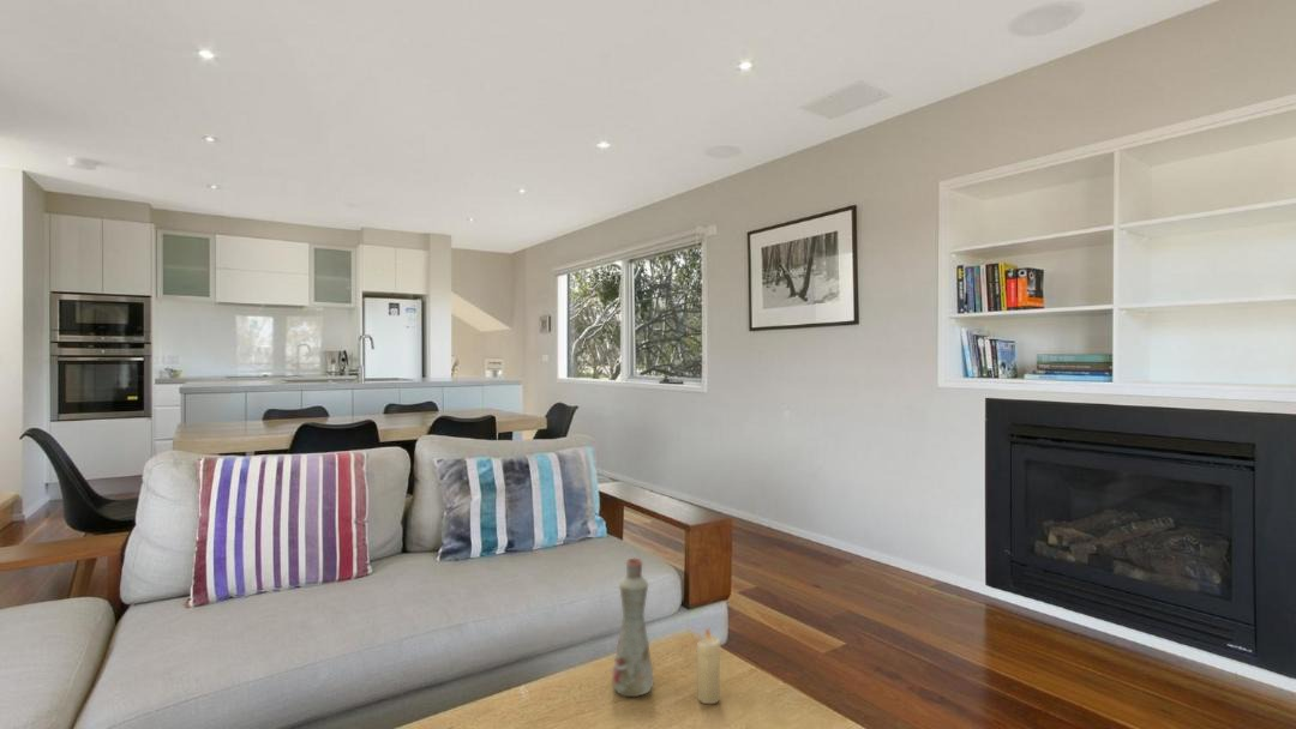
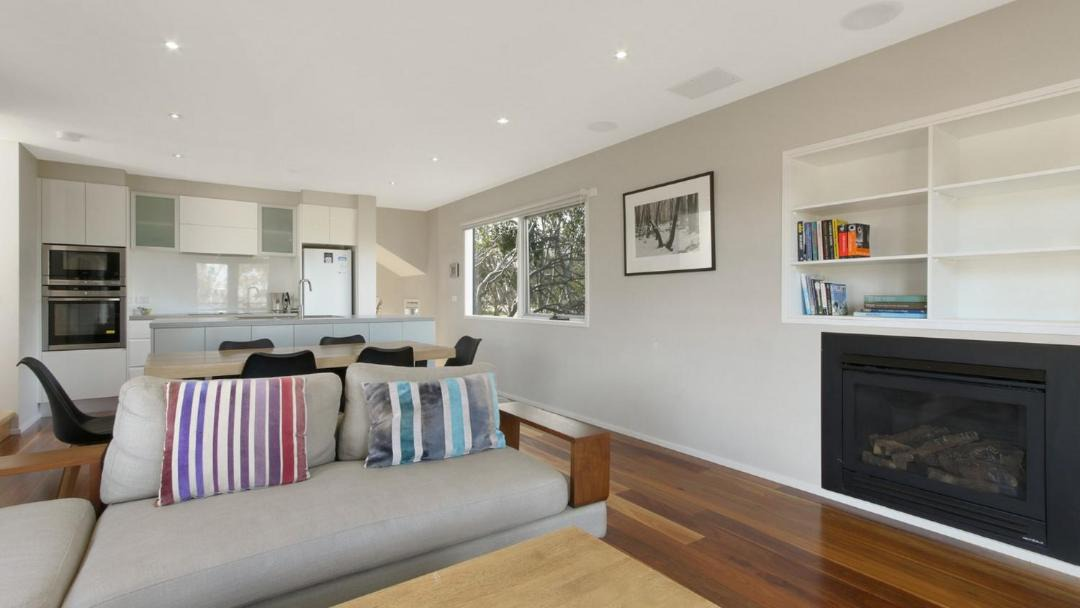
- bottle [611,556,654,699]
- candle [696,626,722,705]
